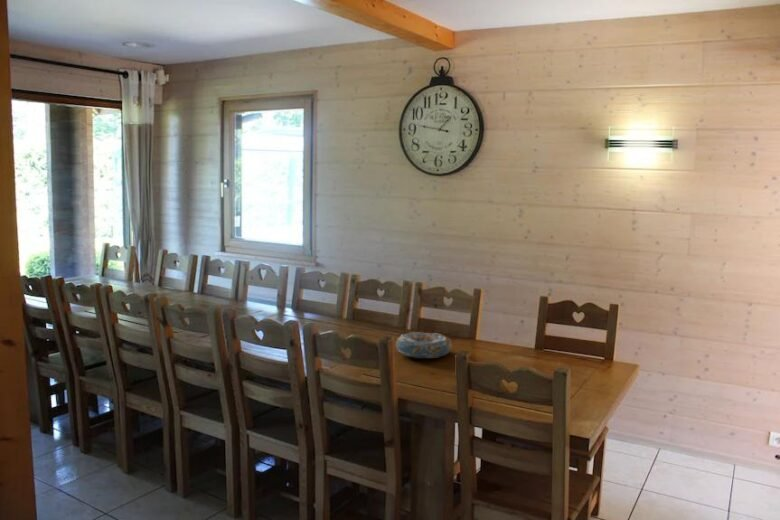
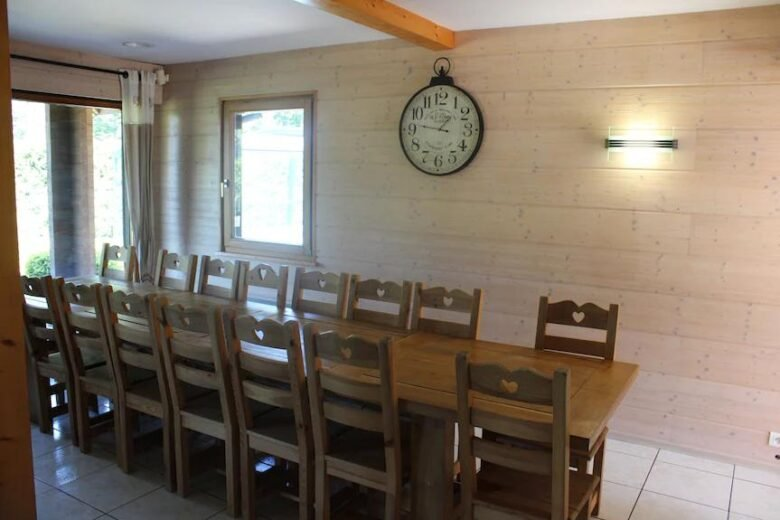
- decorative bowl [395,331,453,359]
